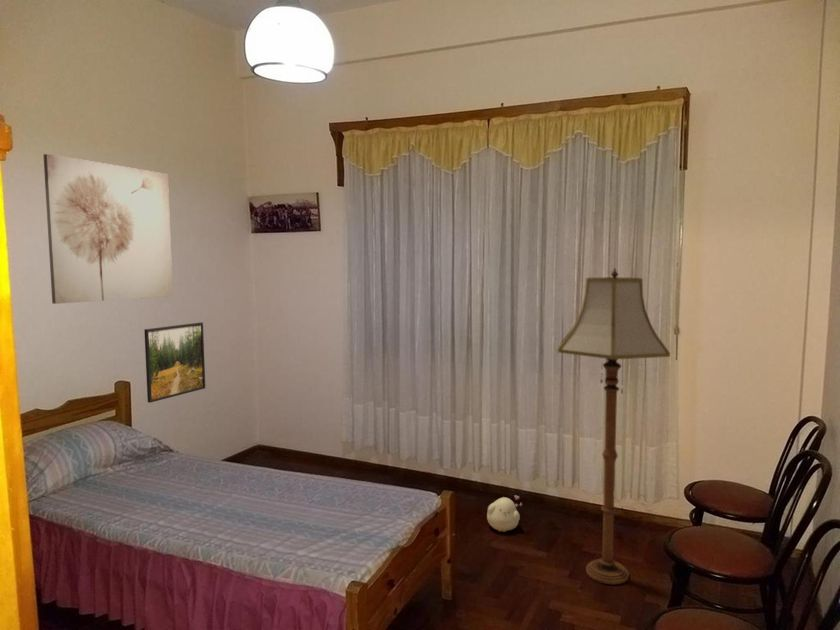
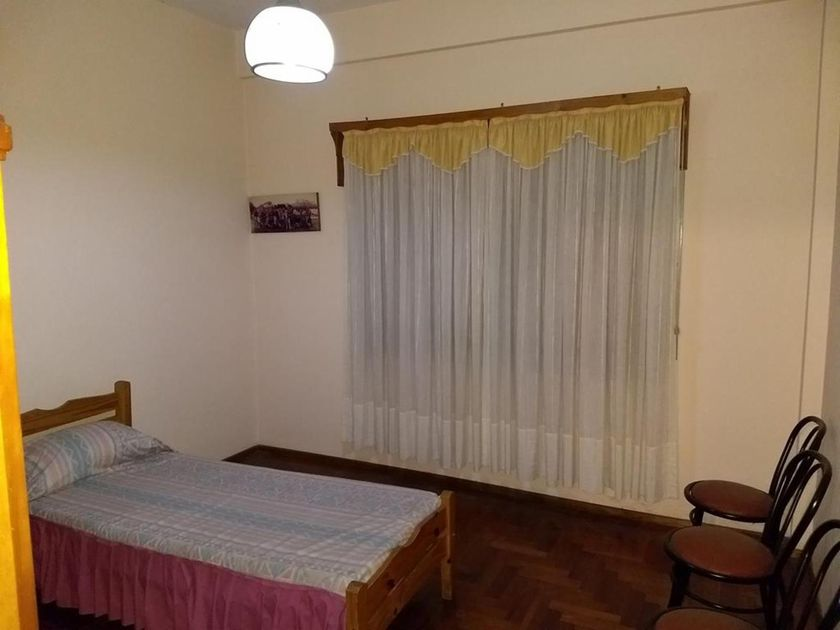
- plush toy [486,494,523,533]
- wall art [42,153,174,305]
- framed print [143,321,206,404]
- floor lamp [557,267,671,585]
